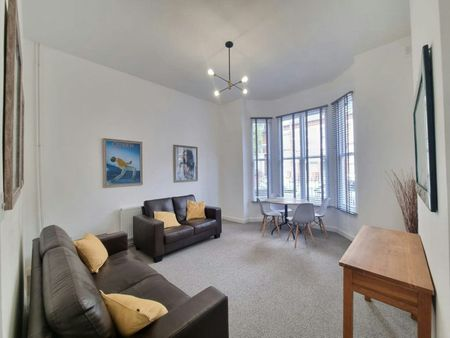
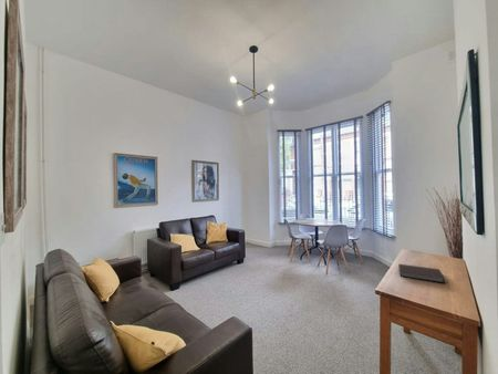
+ notebook [397,263,446,284]
